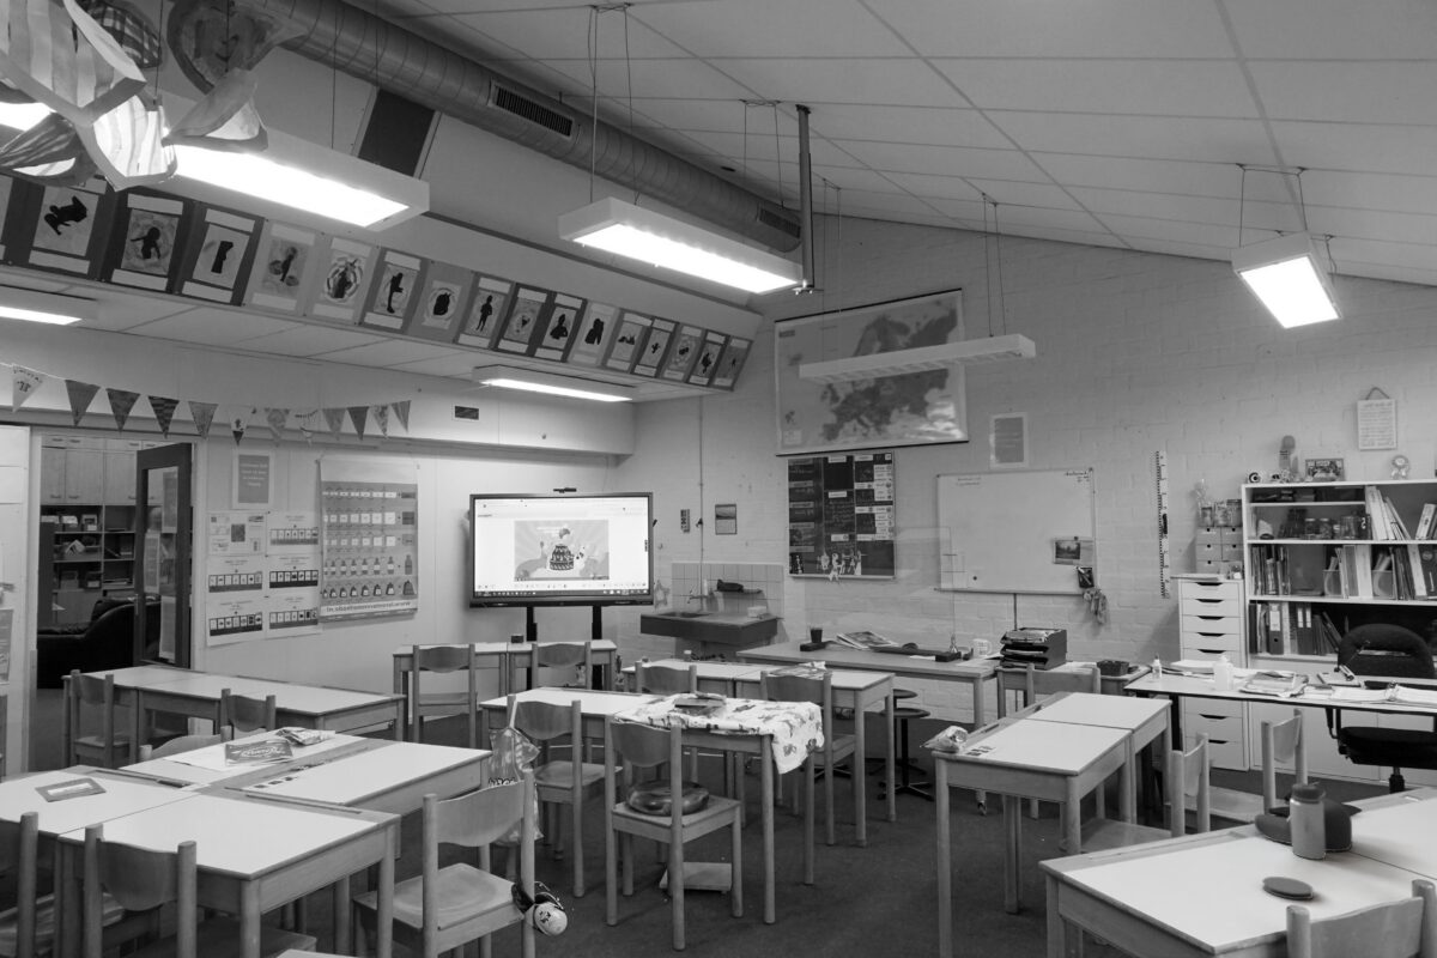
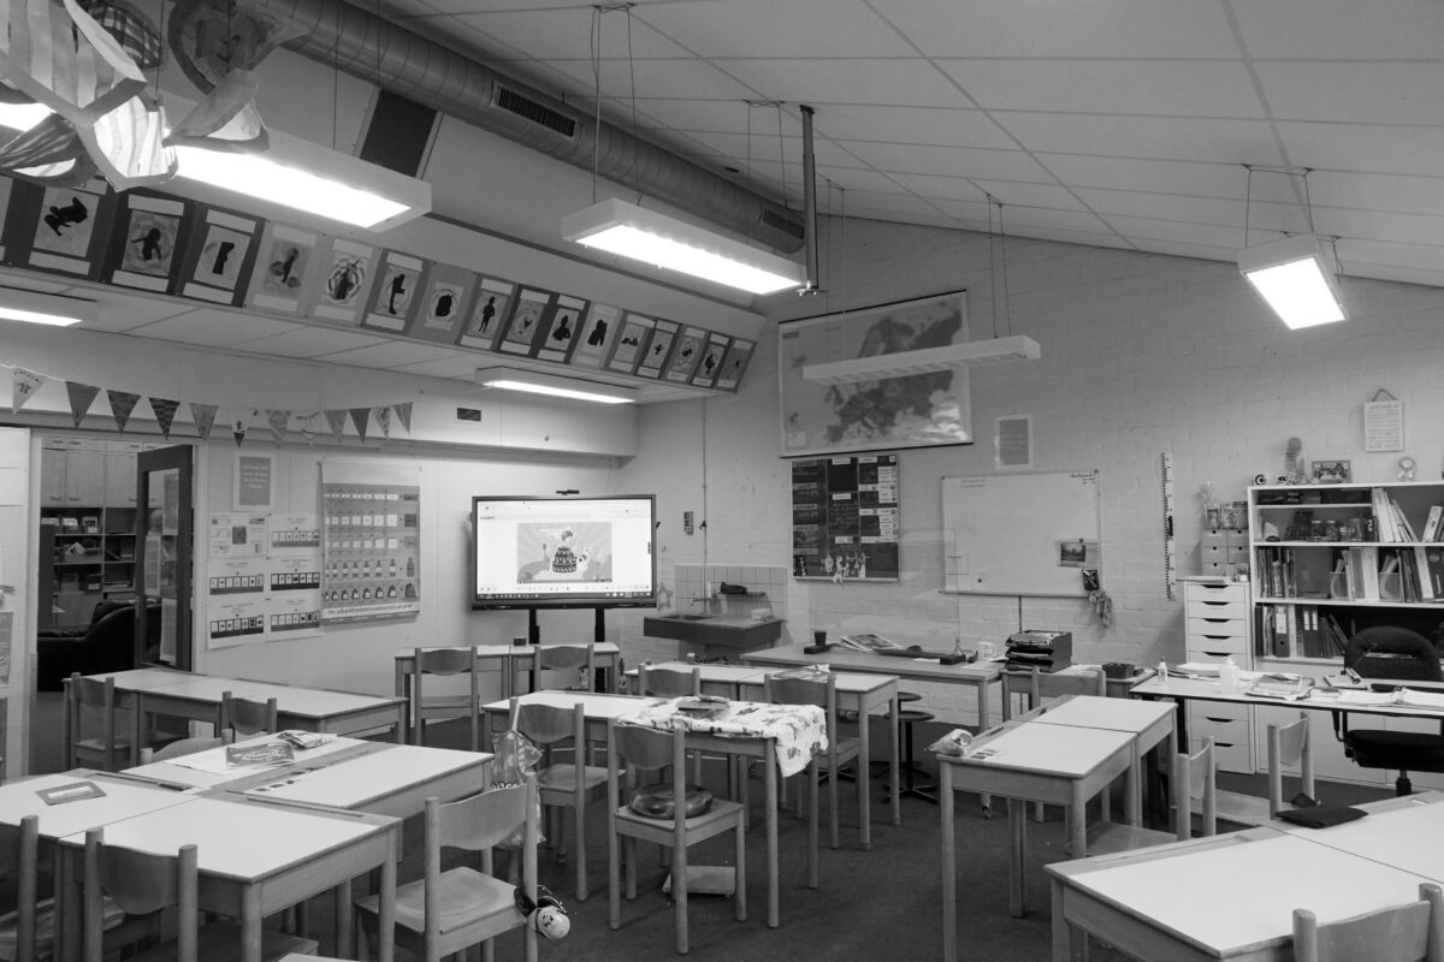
- calendar [714,502,739,536]
- coaster [1261,875,1315,901]
- water bottle [1253,781,1353,861]
